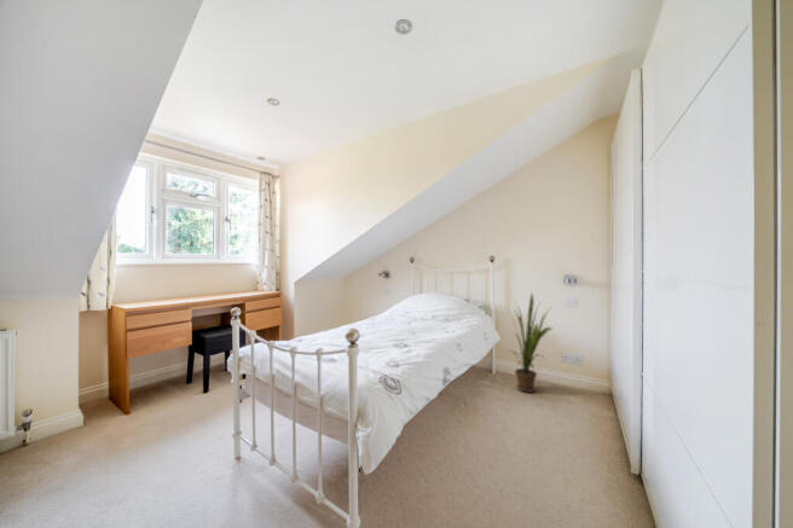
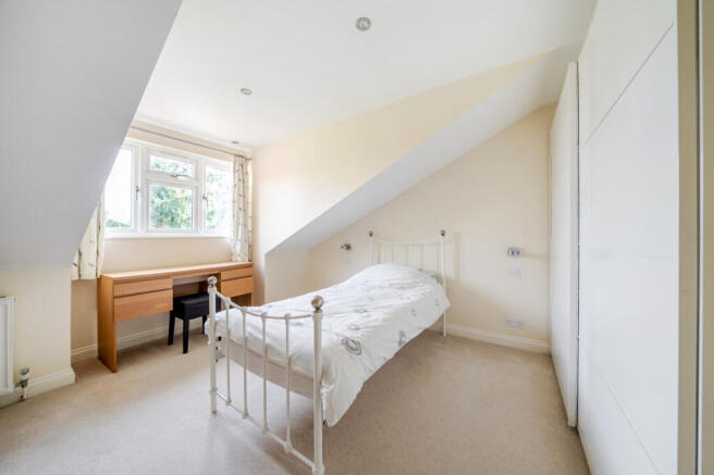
- house plant [499,292,554,394]
